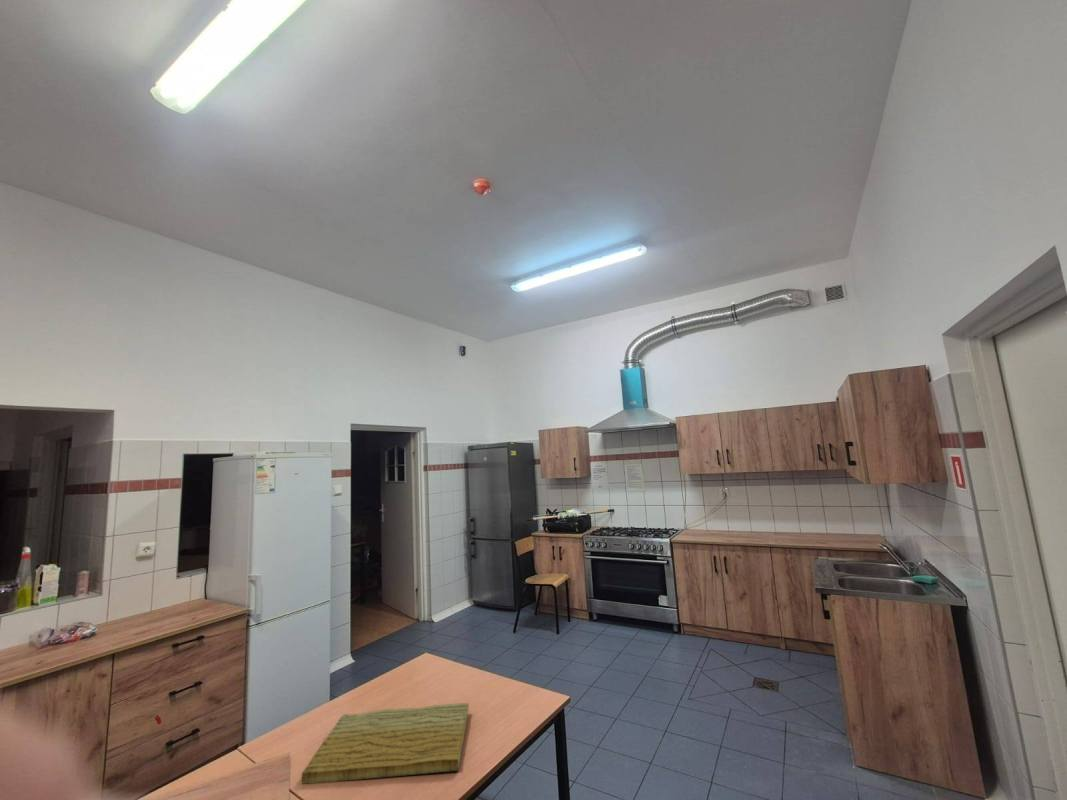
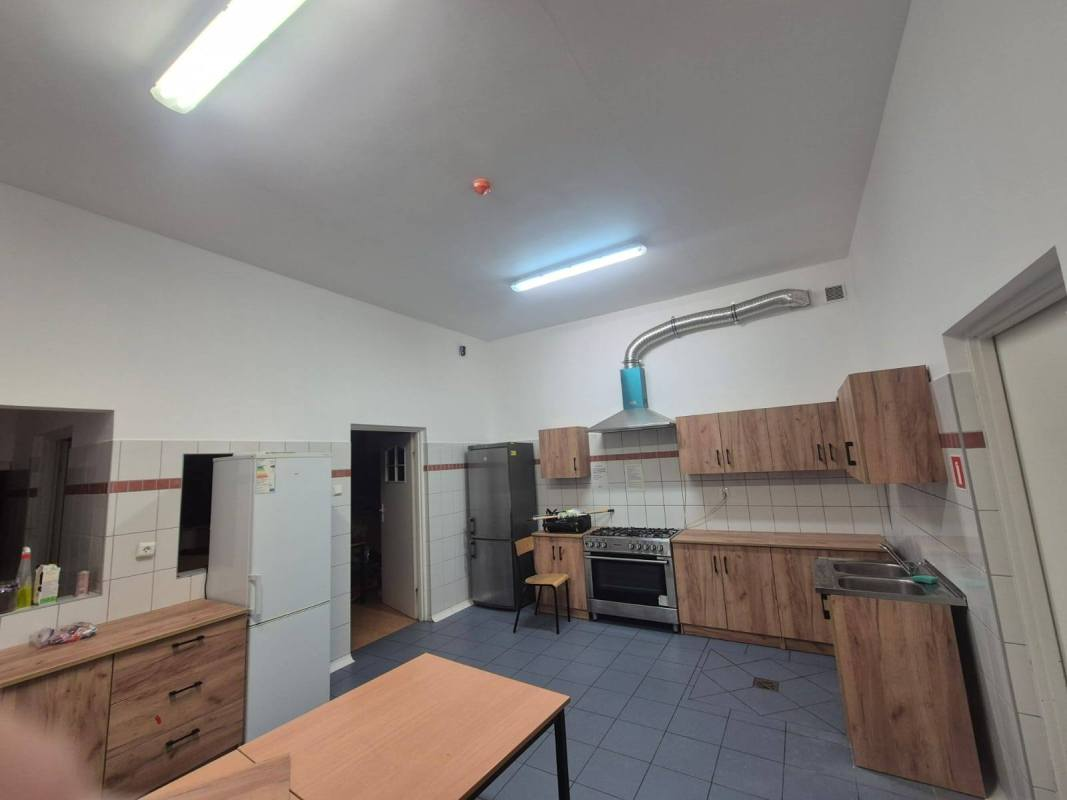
- cutting board [301,702,470,785]
